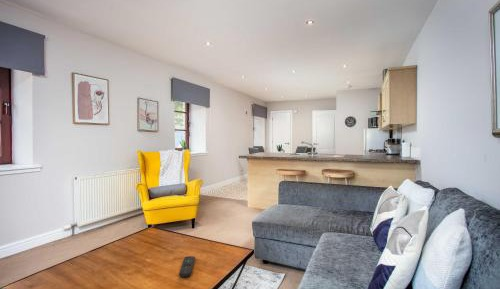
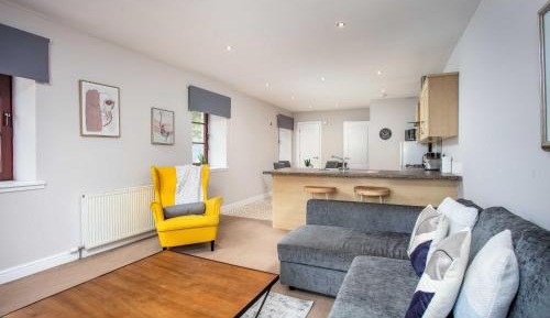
- remote control [178,255,196,278]
